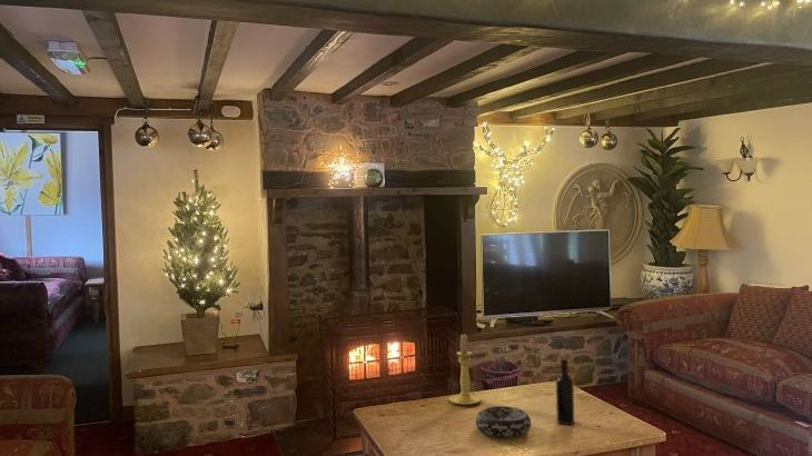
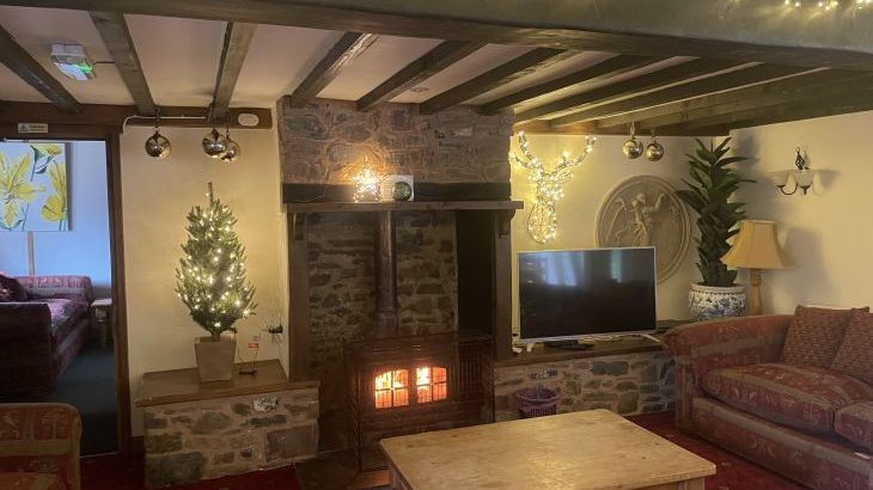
- candle holder [448,334,483,406]
- wine bottle [555,357,575,426]
- decorative bowl [475,405,532,438]
